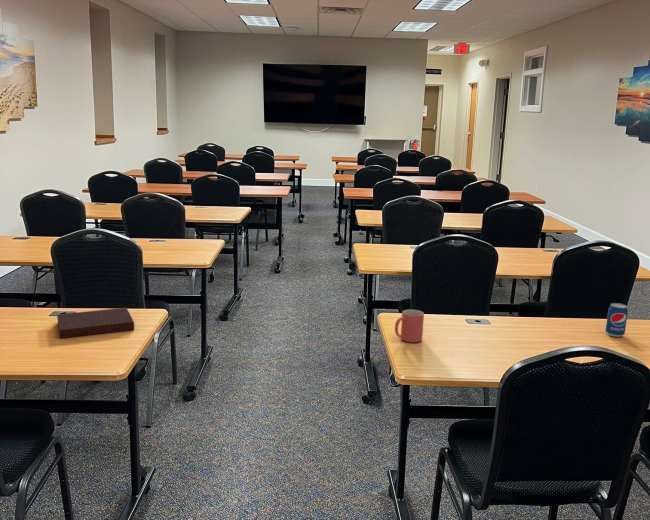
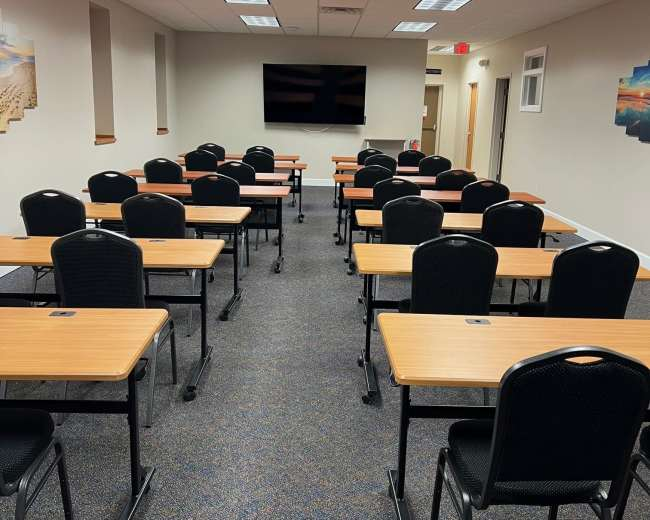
- beverage can [605,302,629,338]
- notebook [56,307,135,340]
- mug [394,309,425,343]
